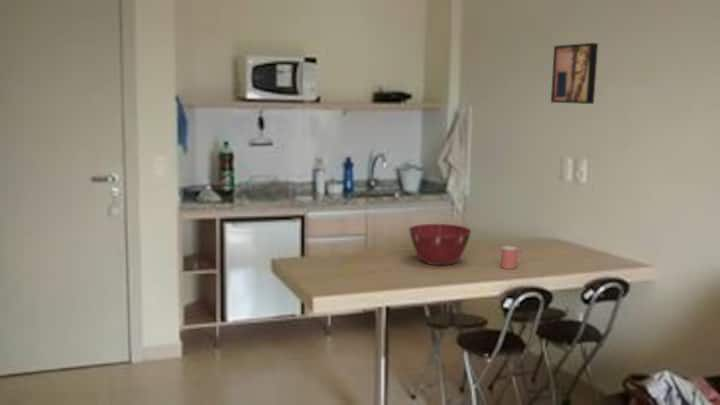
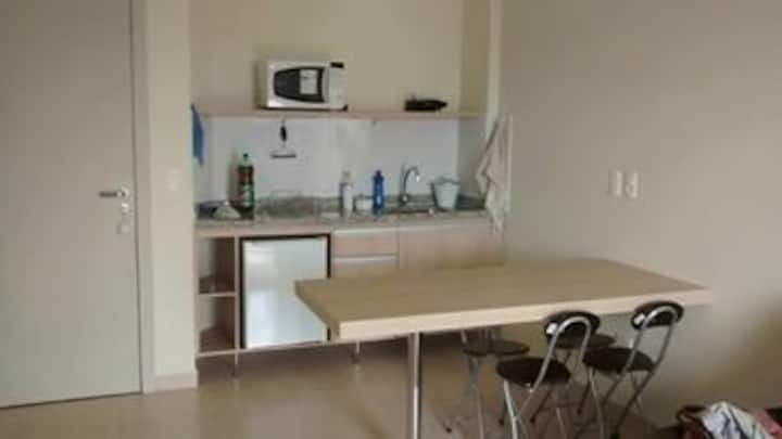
- mixing bowl [408,223,472,266]
- cup [500,245,523,270]
- wall art [550,42,599,105]
